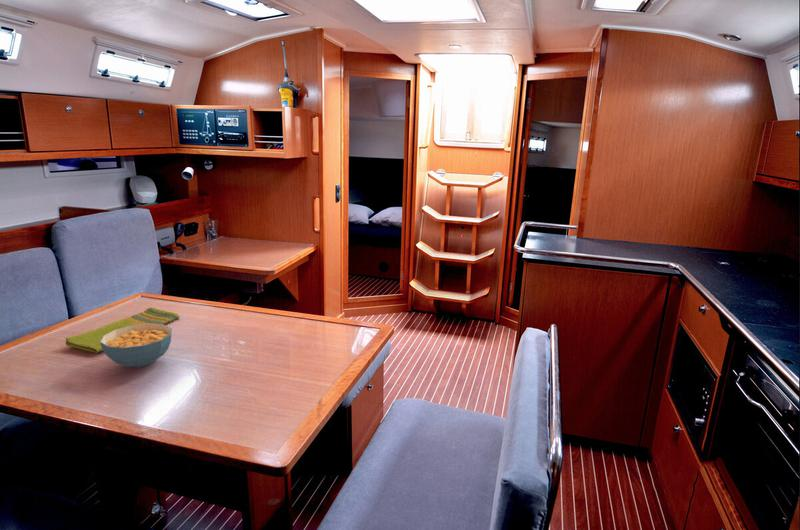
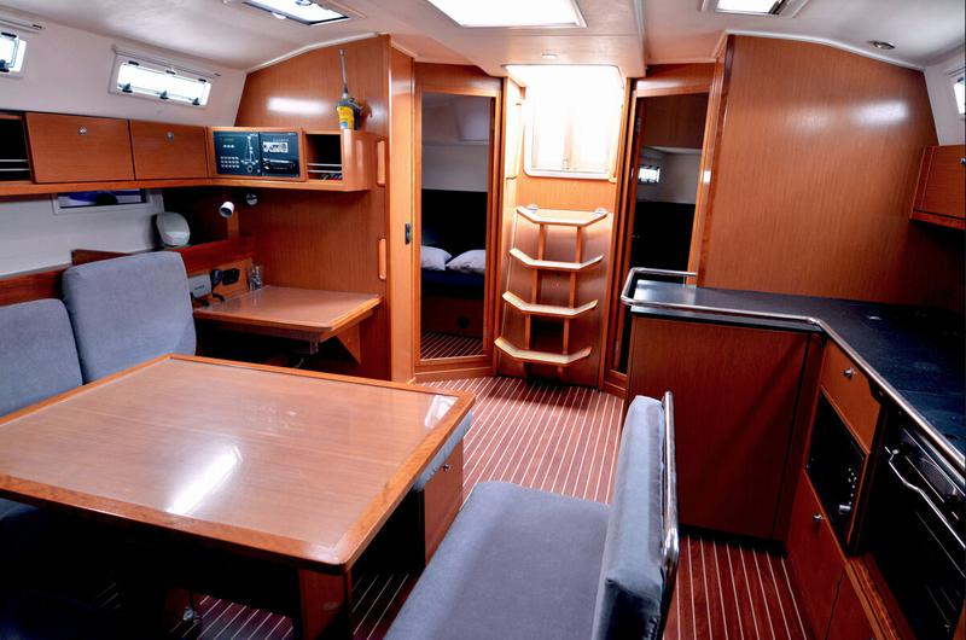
- cereal bowl [100,324,173,369]
- dish towel [65,306,180,354]
